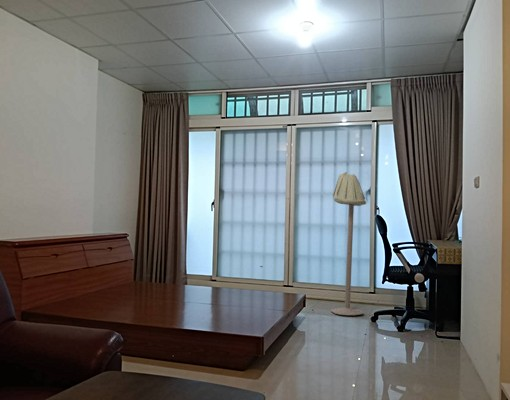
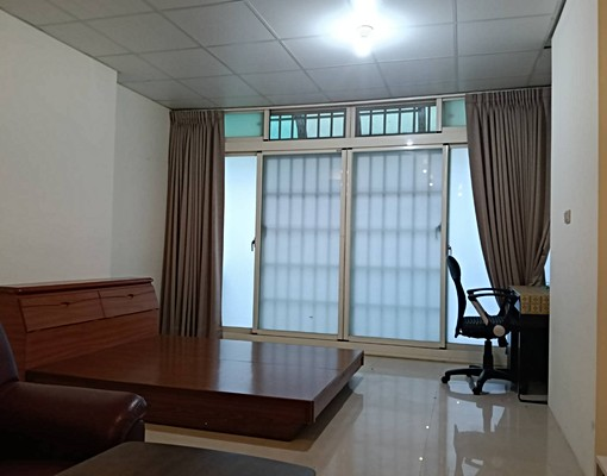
- floor lamp [330,171,367,316]
